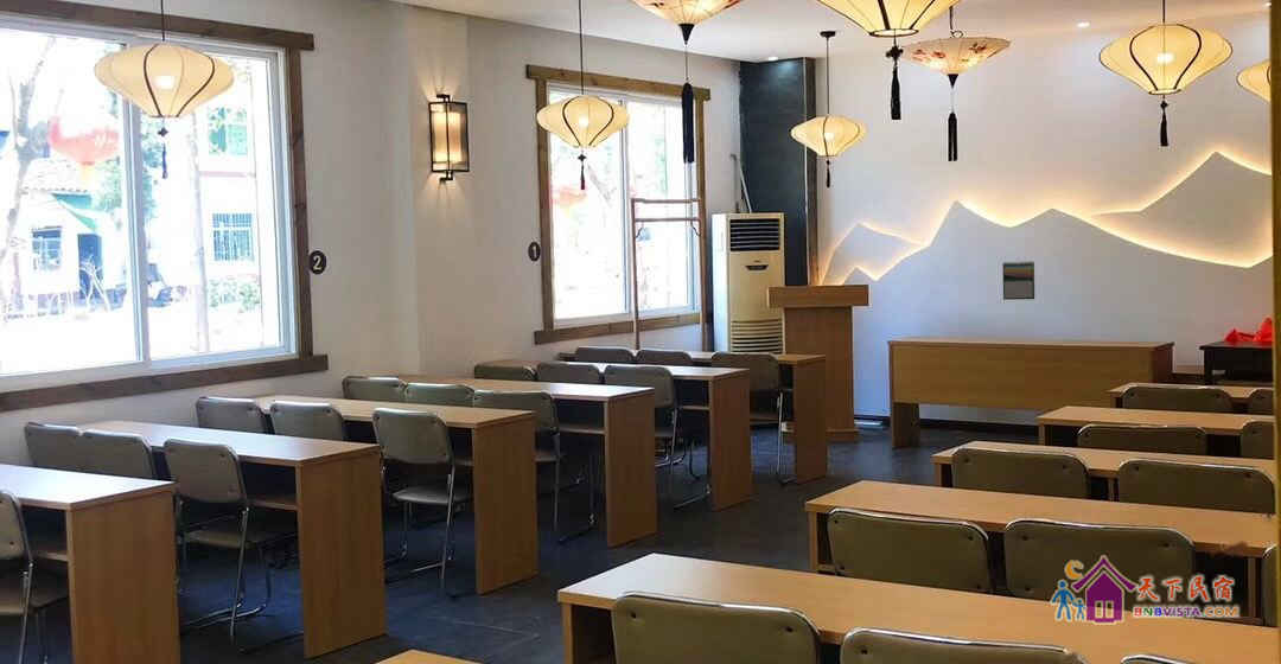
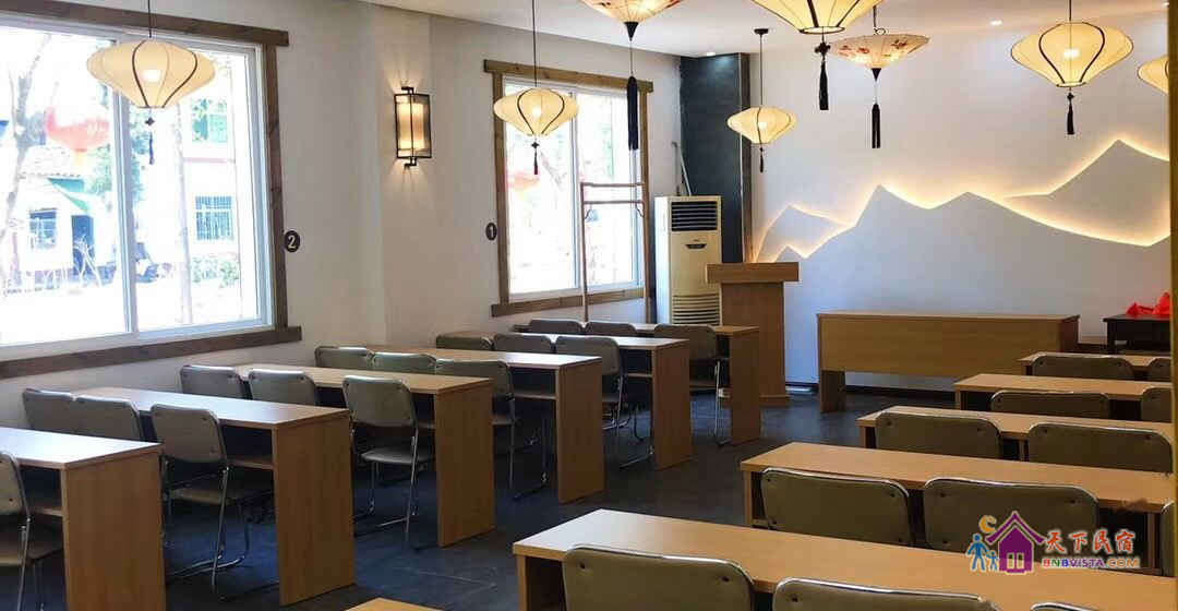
- calendar [1001,260,1035,301]
